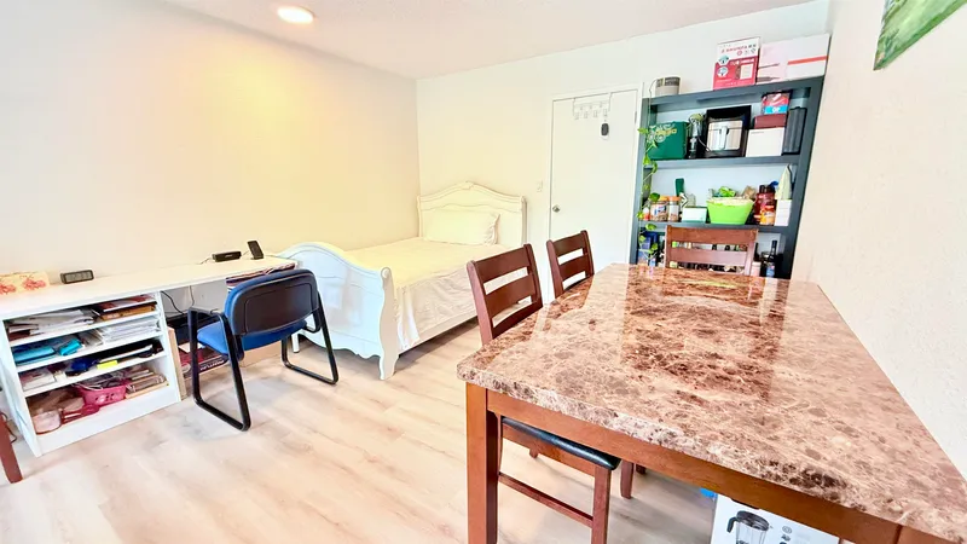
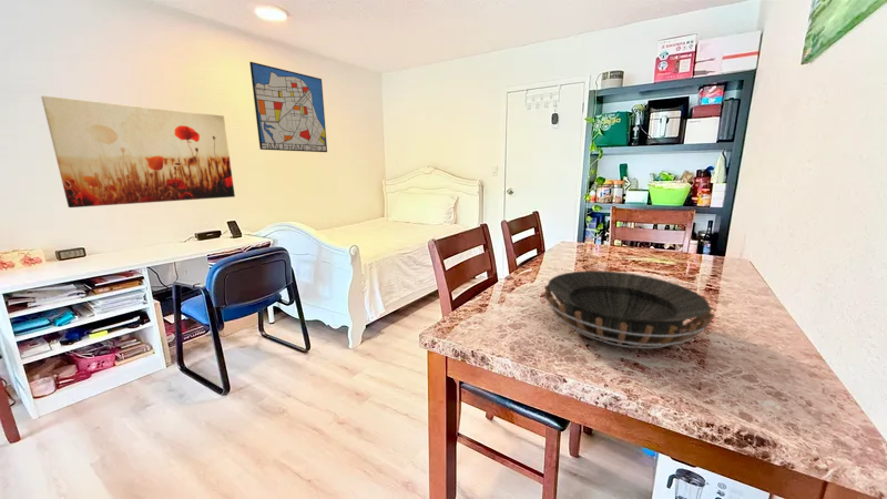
+ wall art [40,95,236,208]
+ wall art [248,61,328,153]
+ decorative bowl [543,269,715,349]
